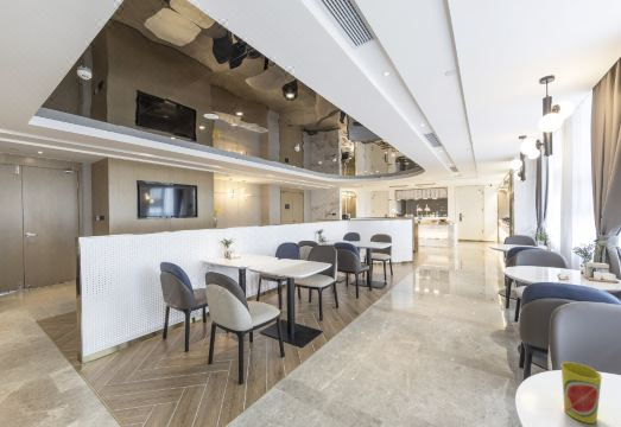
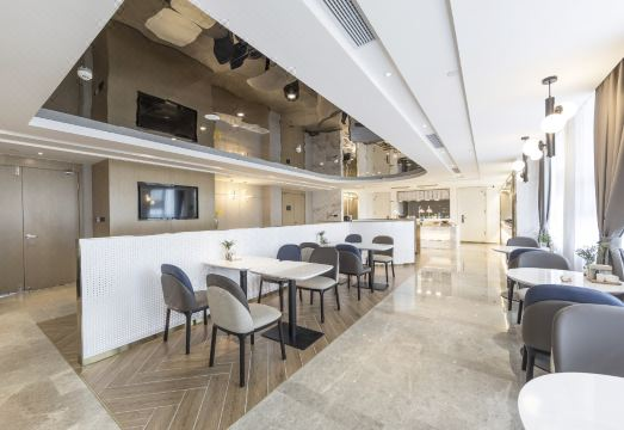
- cup [560,361,603,425]
